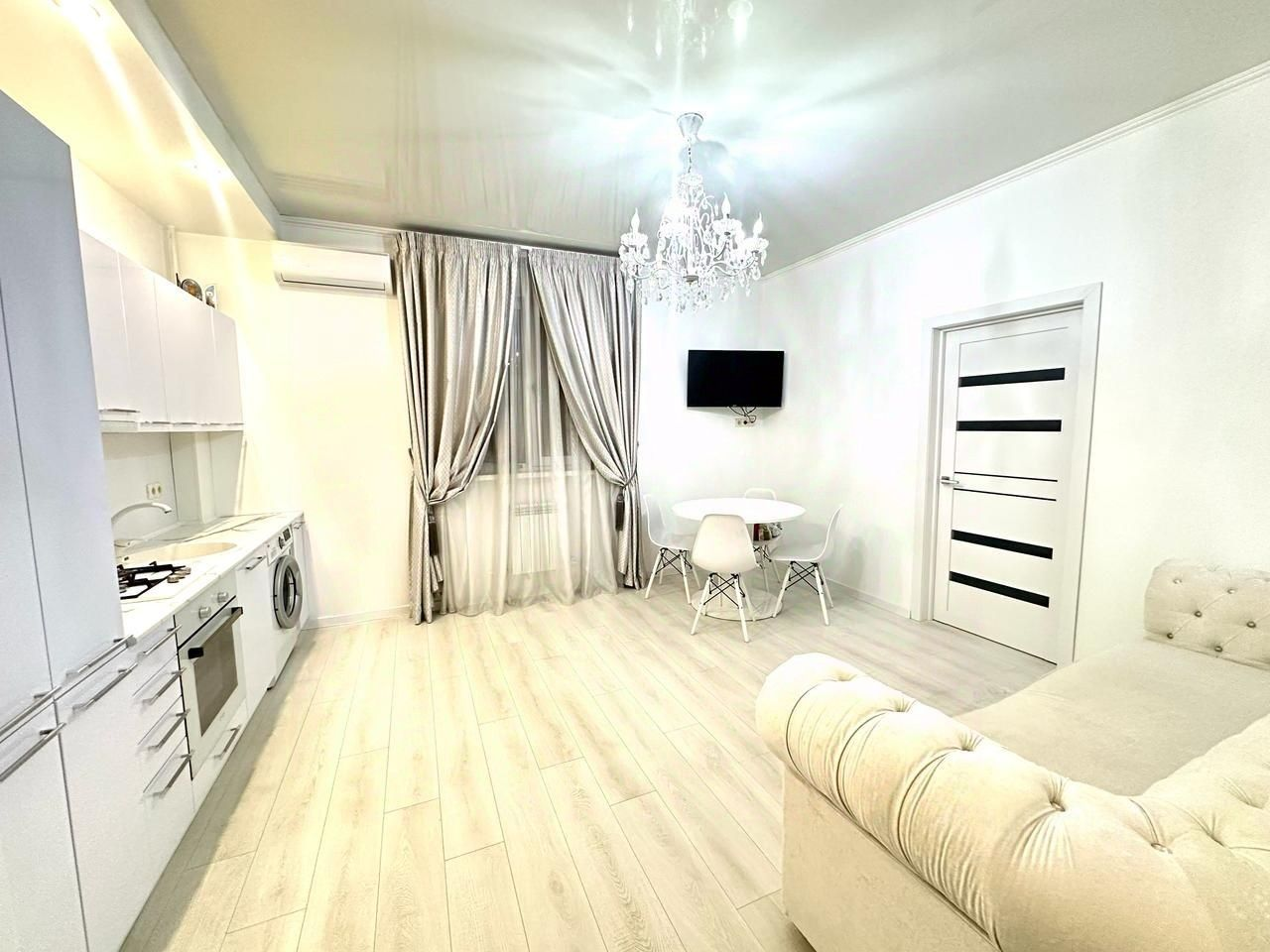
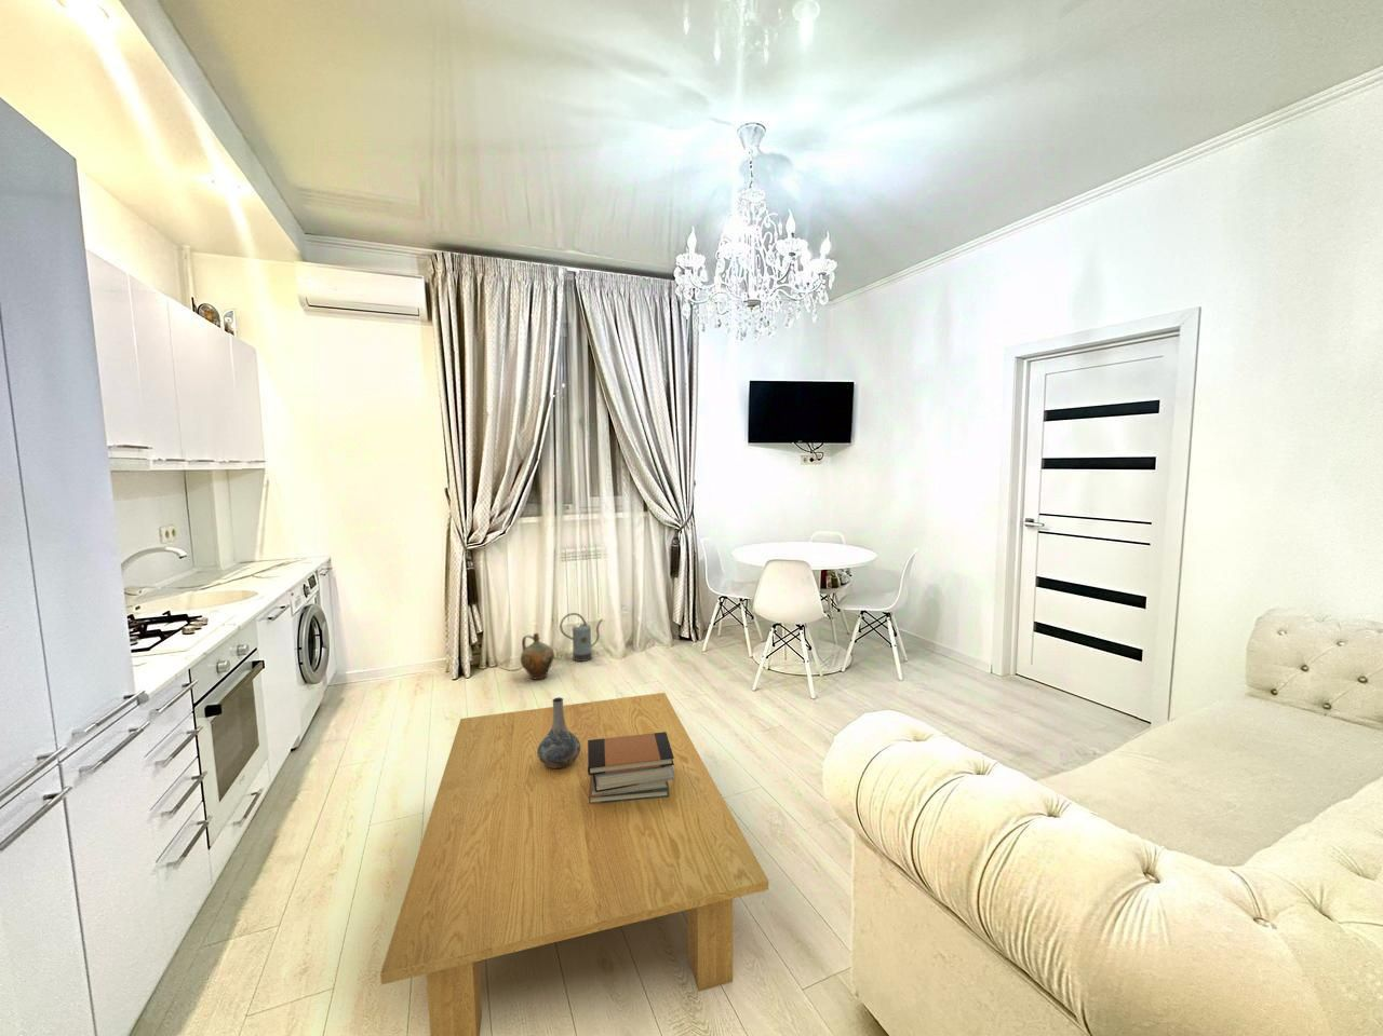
+ watering can [559,612,604,663]
+ book stack [588,731,674,804]
+ decorative vase [537,696,580,769]
+ coffee table [379,692,769,1036]
+ ceramic jug [519,632,555,681]
